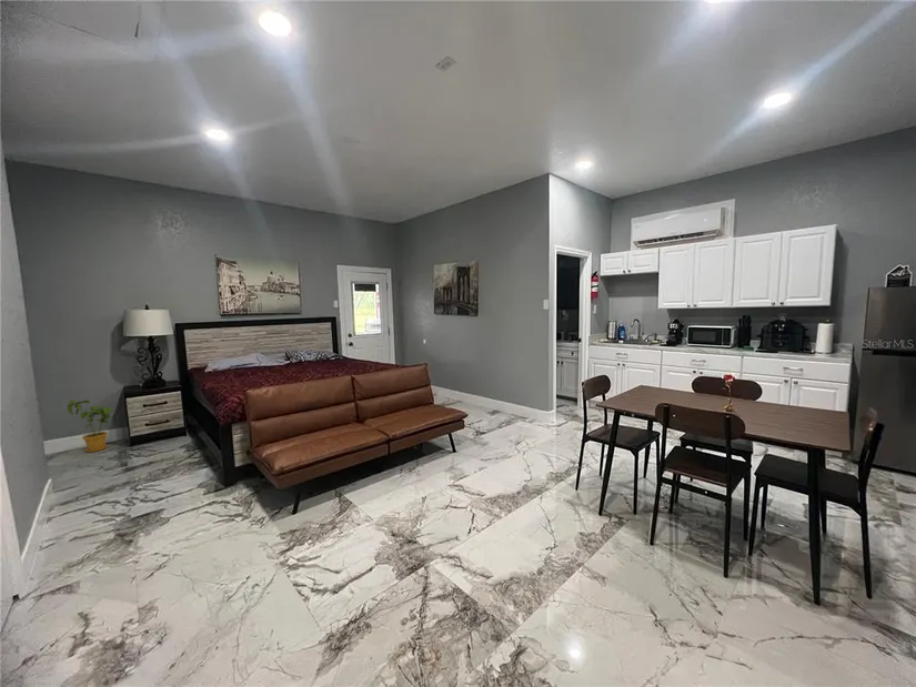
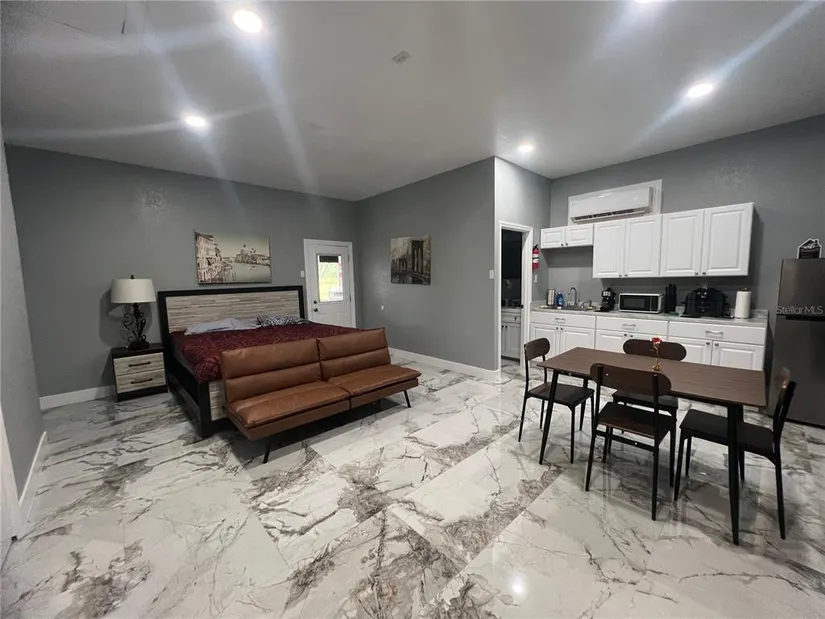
- house plant [67,398,117,453]
